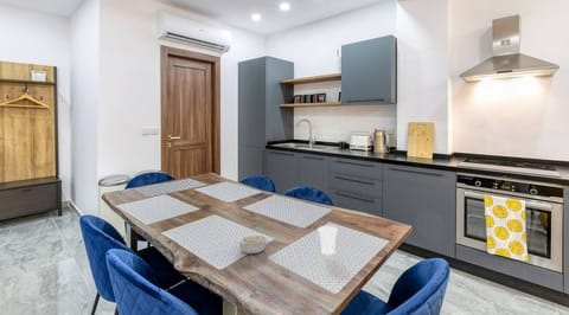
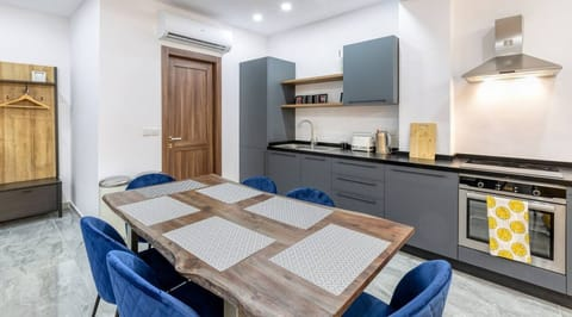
- cup [317,225,339,256]
- legume [236,233,276,255]
